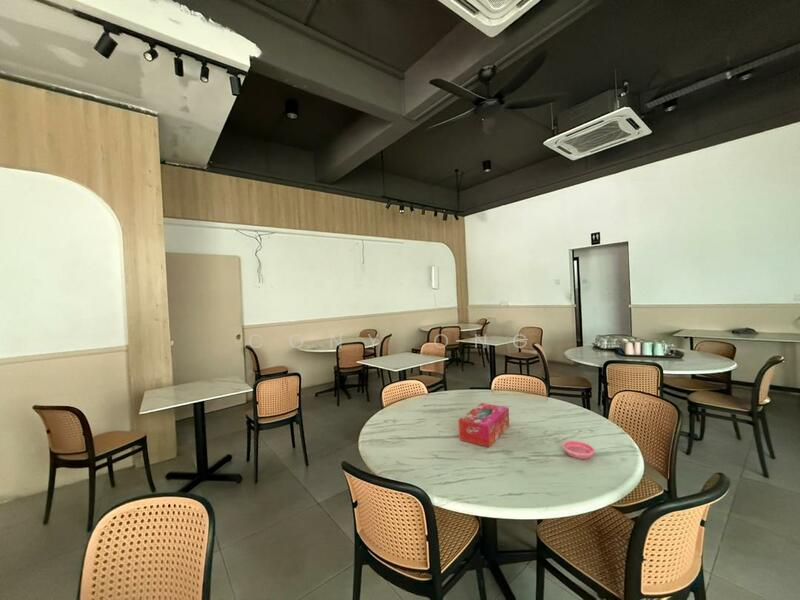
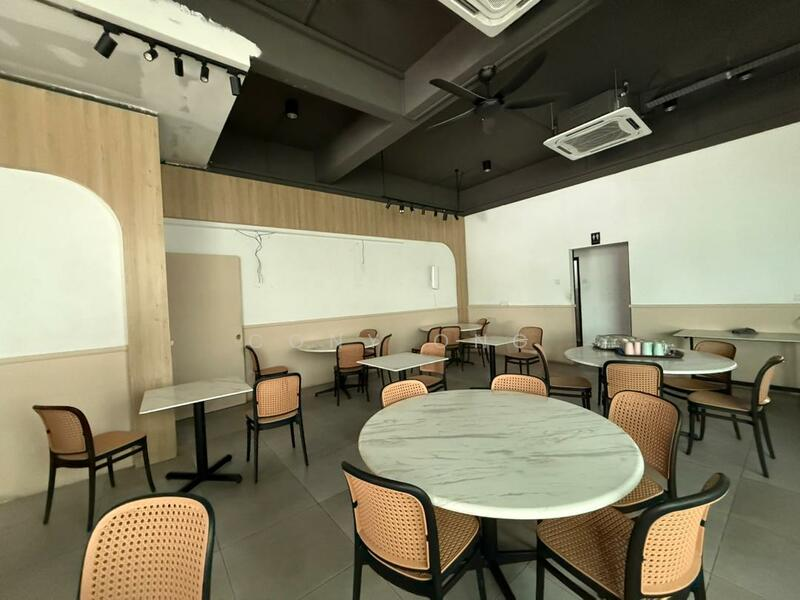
- tissue box [458,402,510,448]
- saucer [561,440,596,460]
